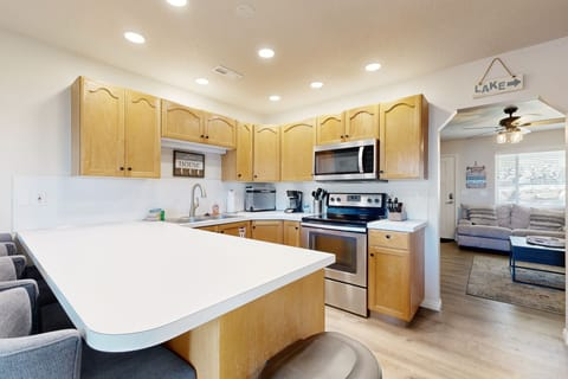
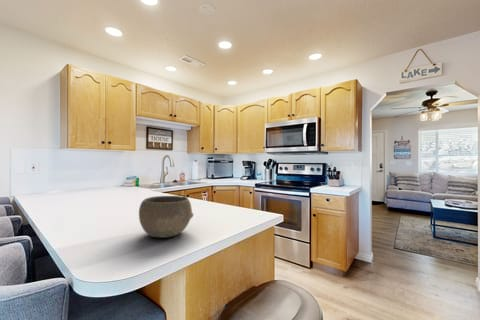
+ bowl [138,195,194,239]
